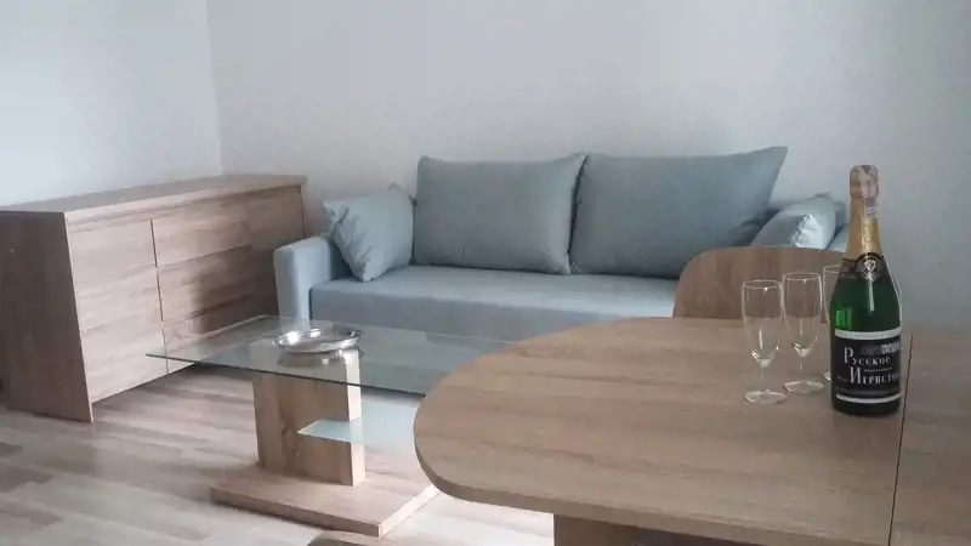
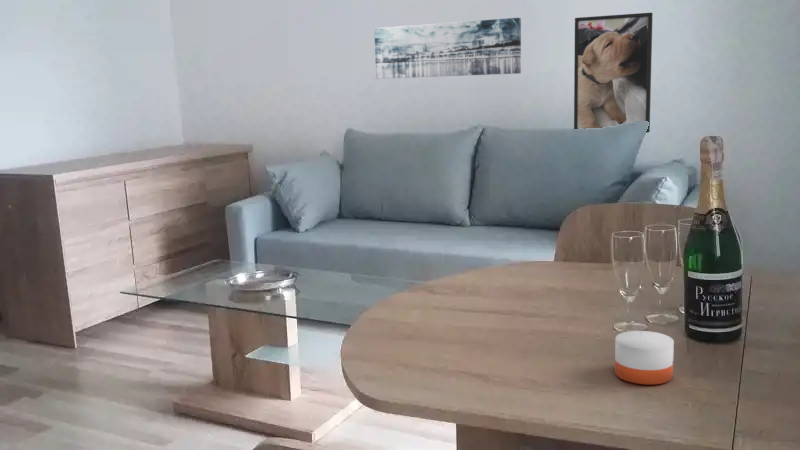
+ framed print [573,12,654,134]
+ candle [614,308,675,385]
+ wall art [373,17,522,80]
